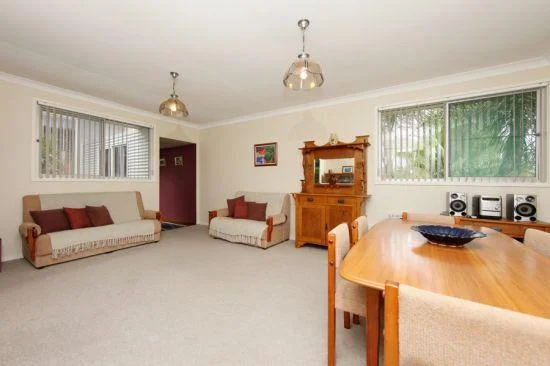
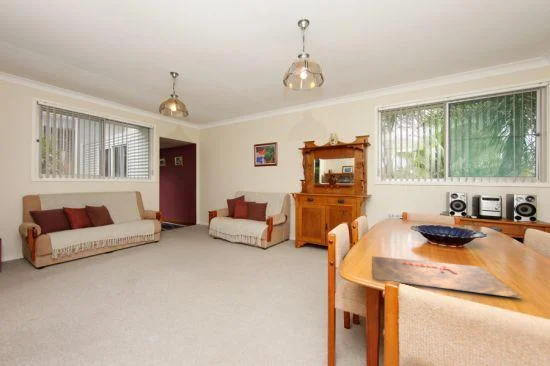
+ placemat [371,255,523,299]
